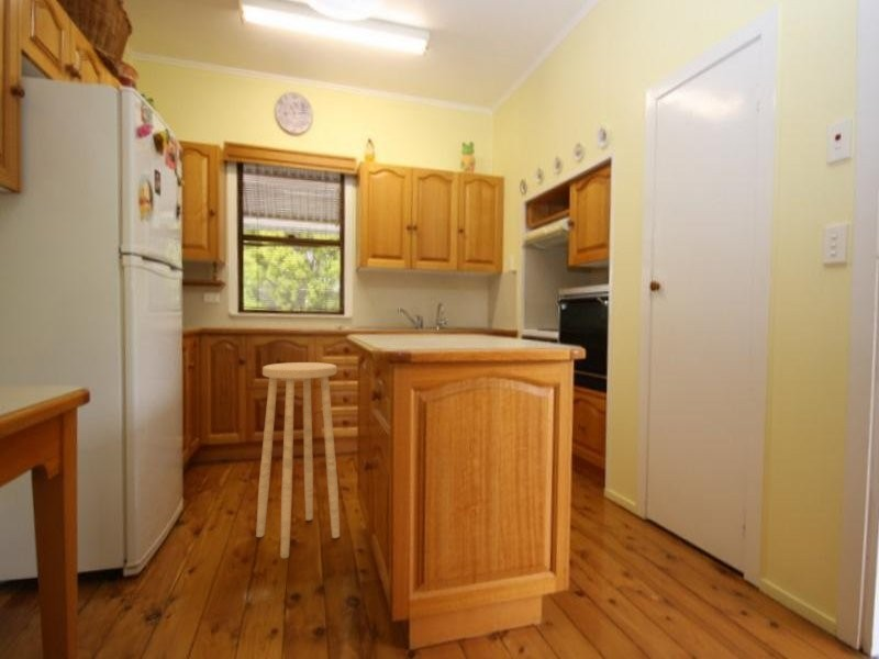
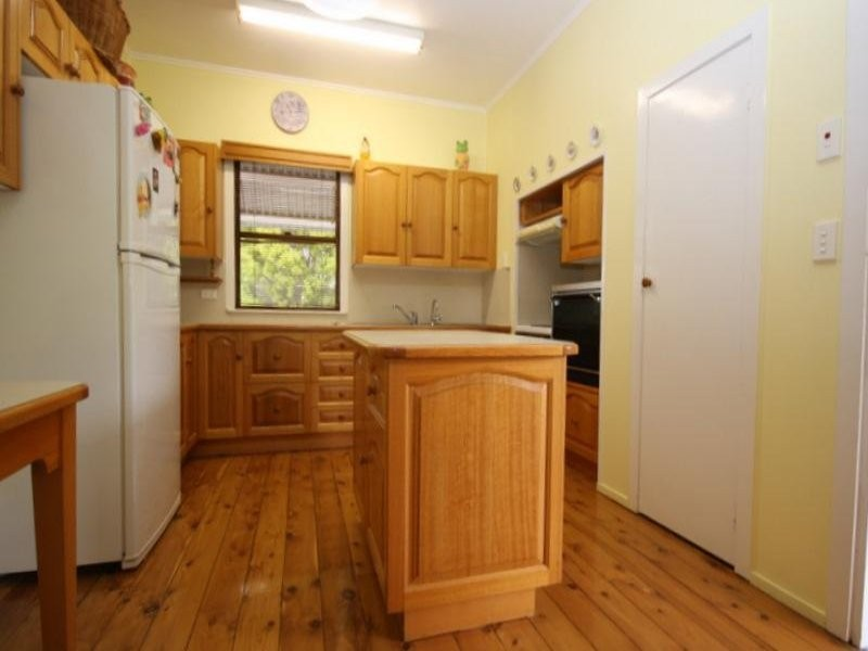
- stool [255,361,341,559]
